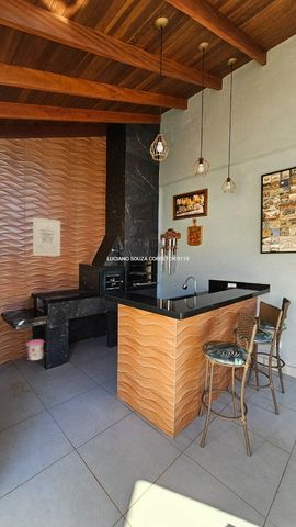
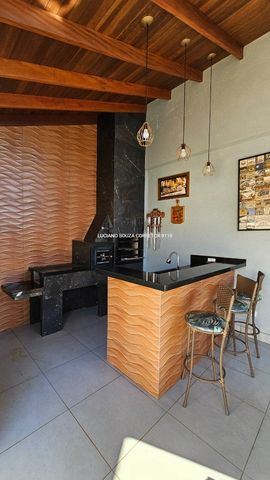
- wall art [32,216,61,257]
- trash can [25,338,45,361]
